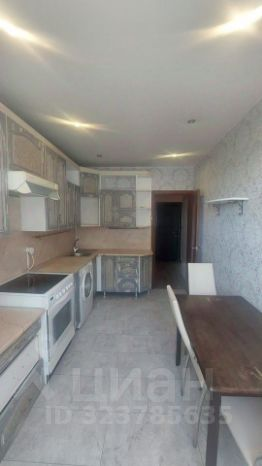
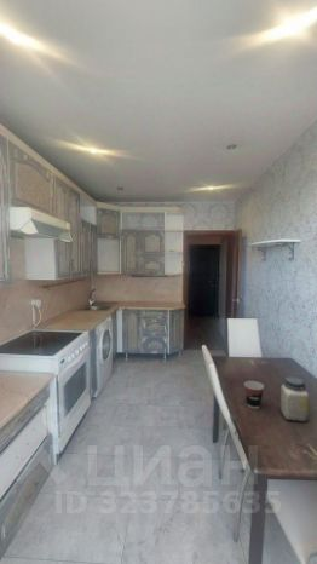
+ cup [243,380,265,410]
+ jar [279,375,310,424]
